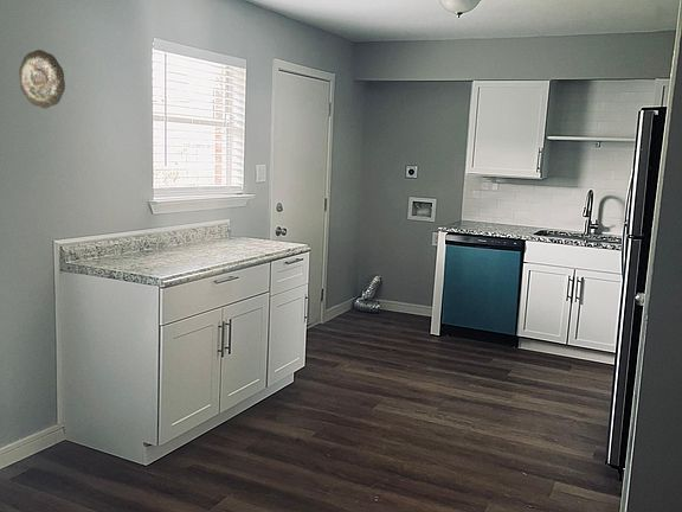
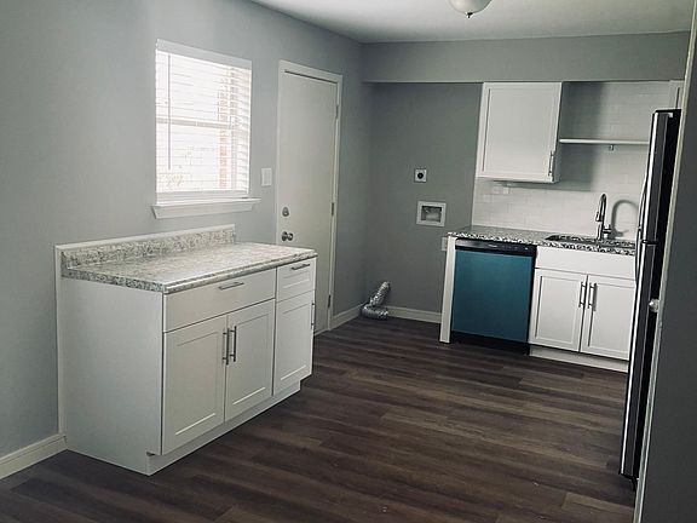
- decorative plate [18,49,66,110]
